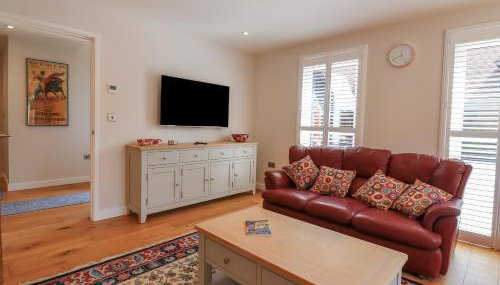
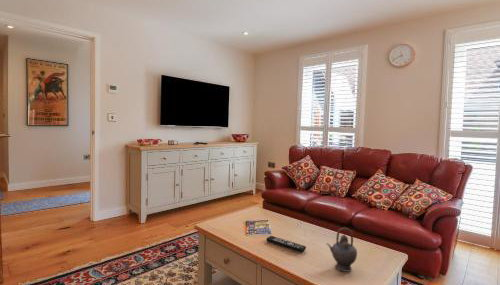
+ teapot [326,227,358,273]
+ remote control [265,235,307,253]
